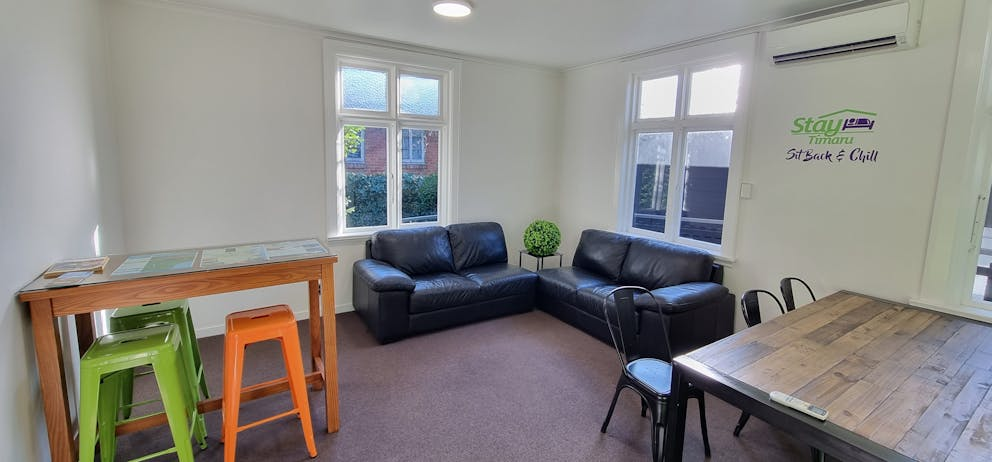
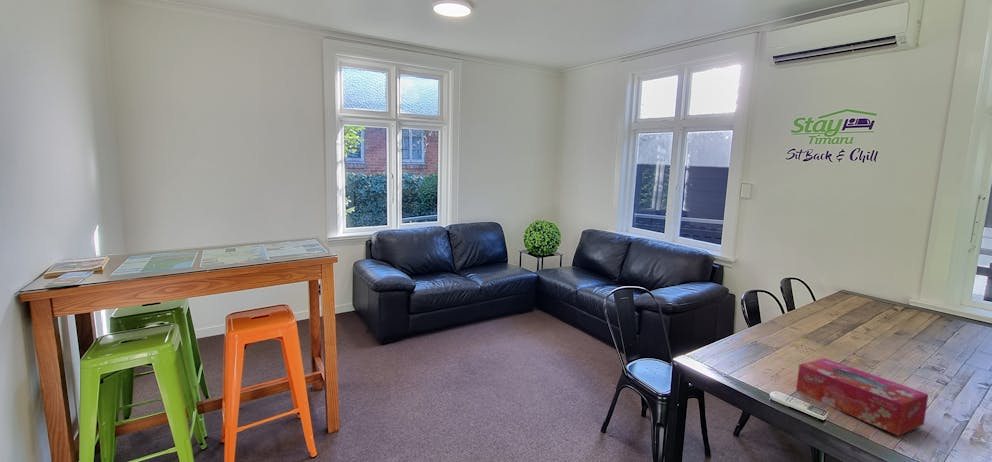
+ tissue box [795,357,929,437]
